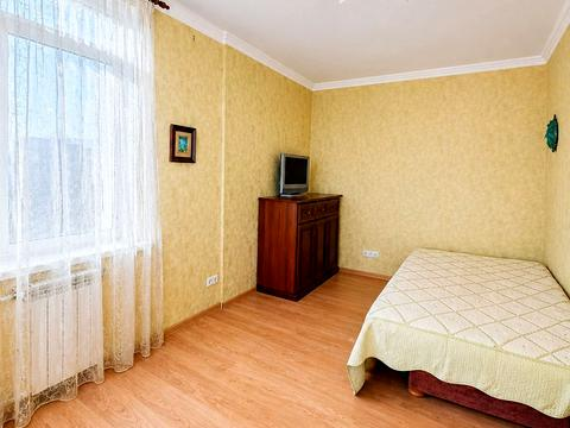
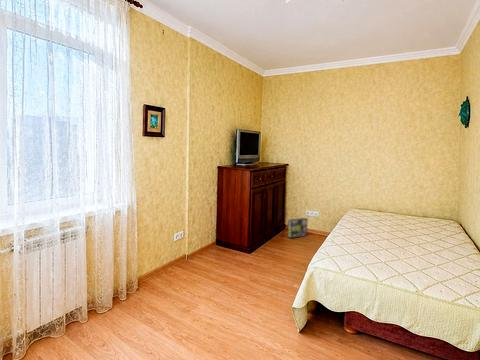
+ box [287,217,309,239]
